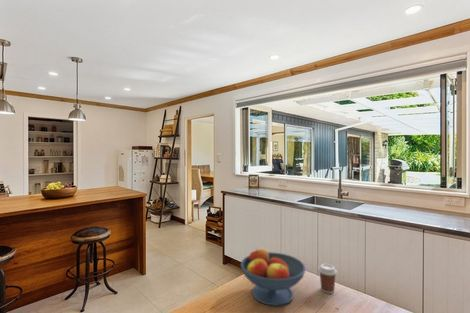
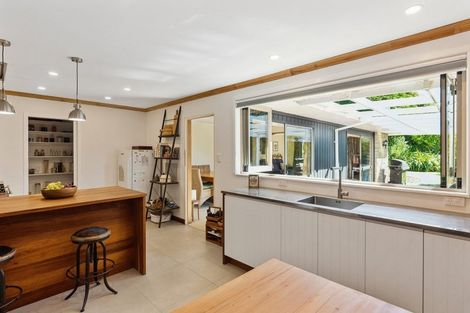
- coffee cup [317,263,338,294]
- fruit bowl [240,247,307,307]
